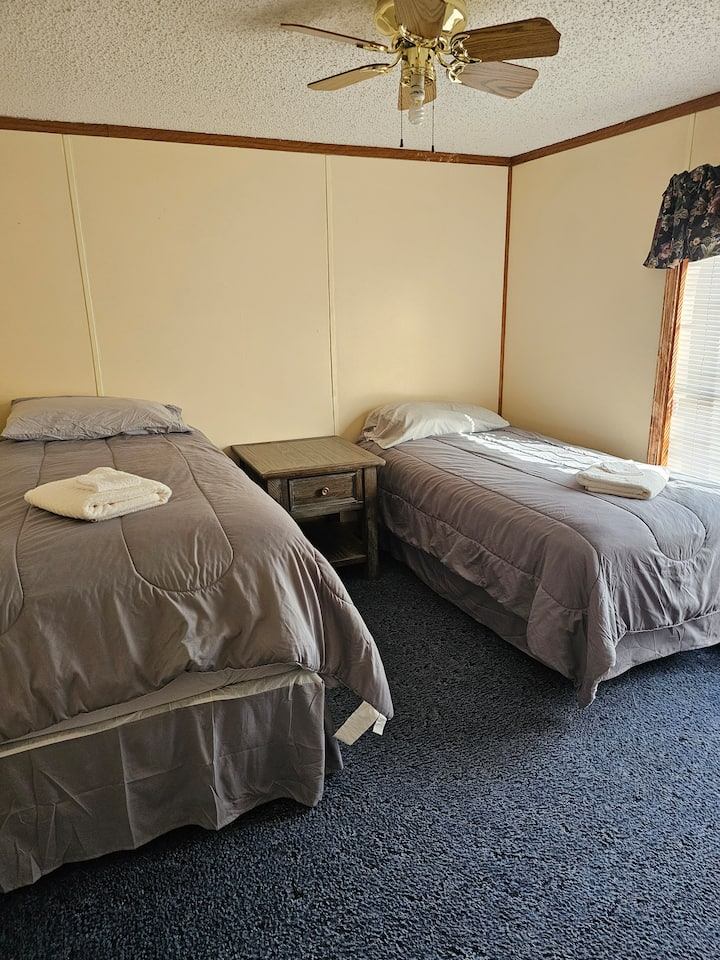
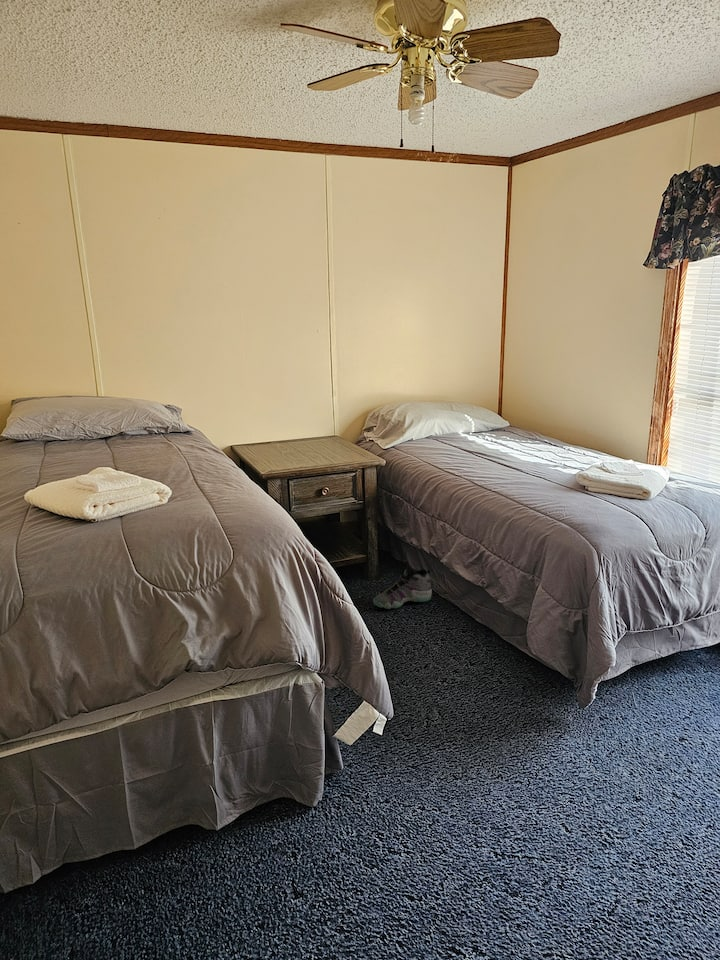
+ sneaker [372,559,433,610]
